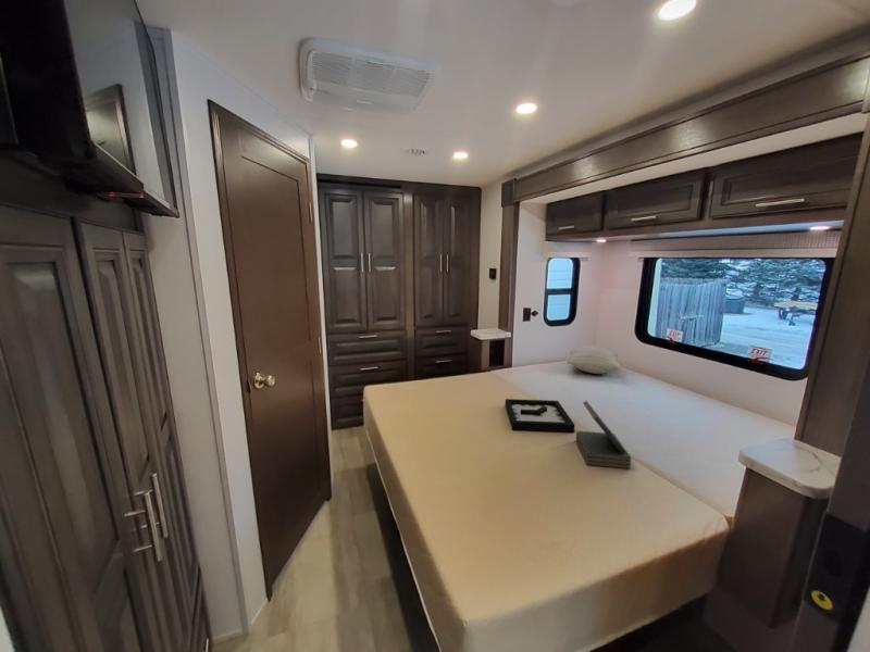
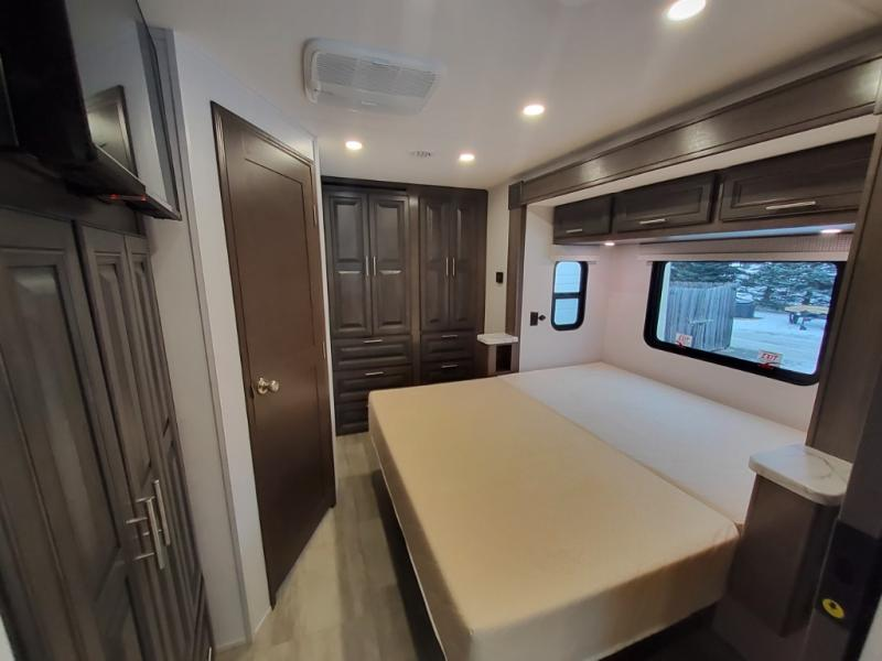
- decorative tray [505,398,575,434]
- pillow [566,344,622,375]
- bible [574,400,632,469]
